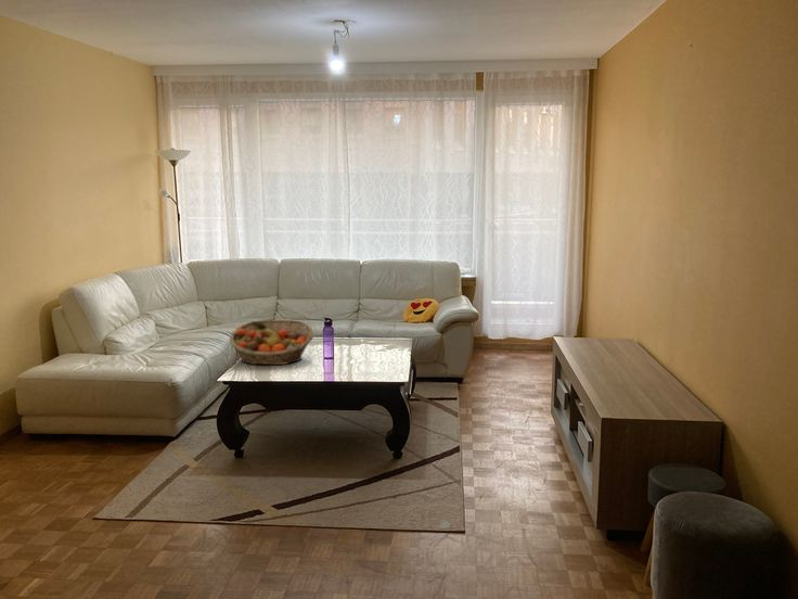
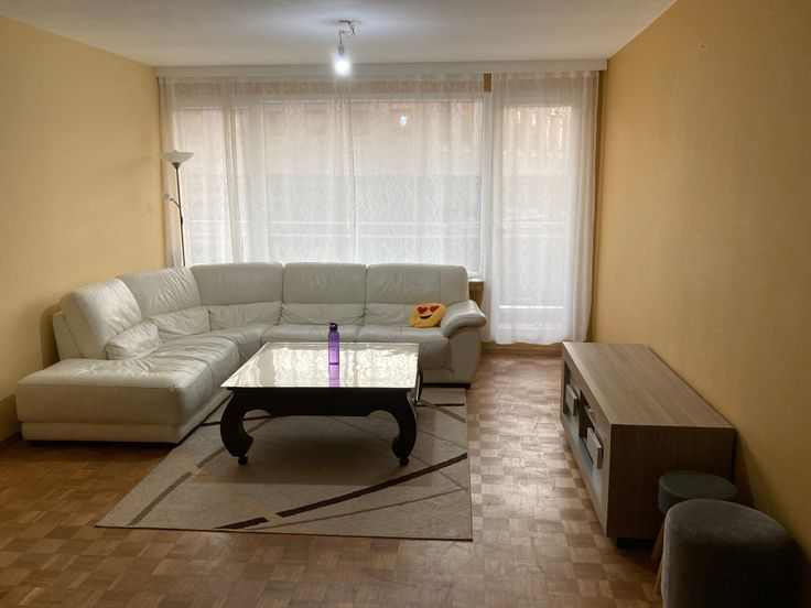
- fruit basket [228,319,314,366]
